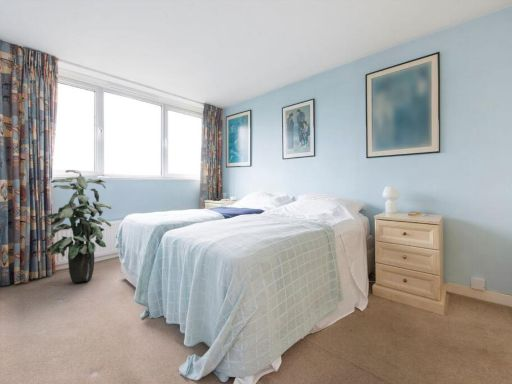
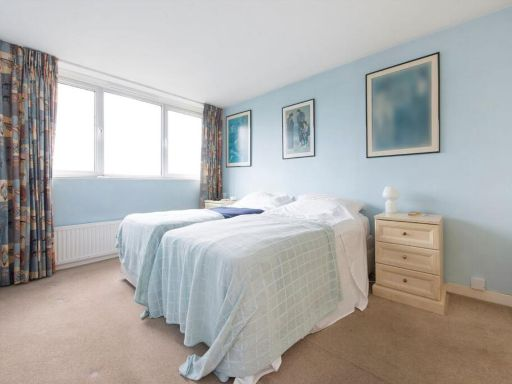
- indoor plant [43,169,112,284]
